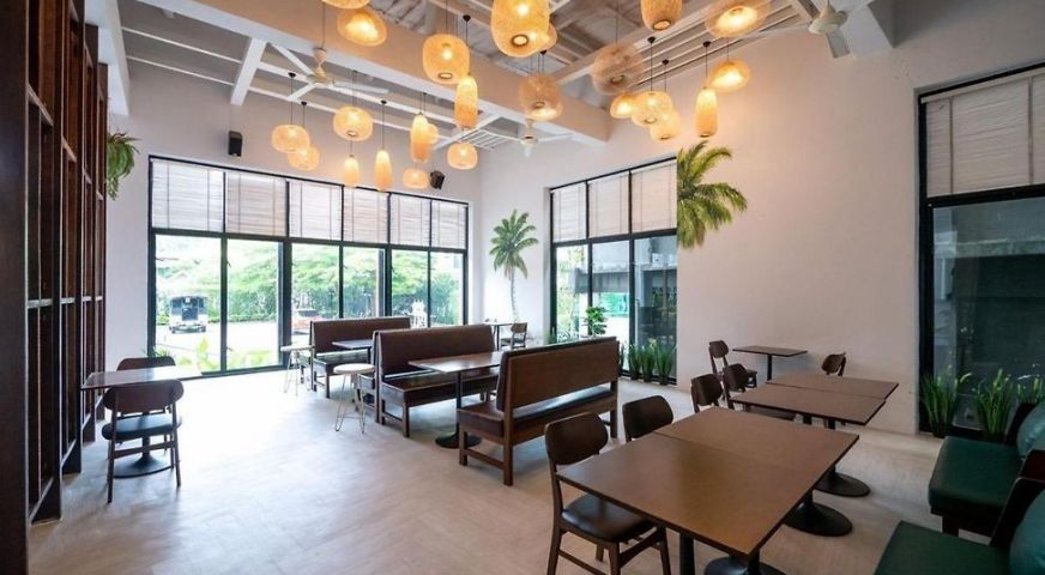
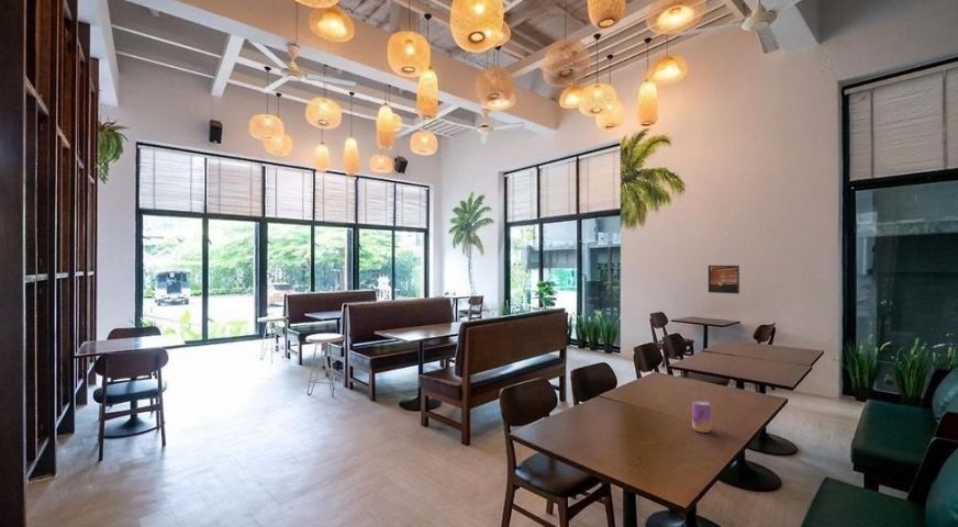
+ beverage can [691,399,712,434]
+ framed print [708,265,740,295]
